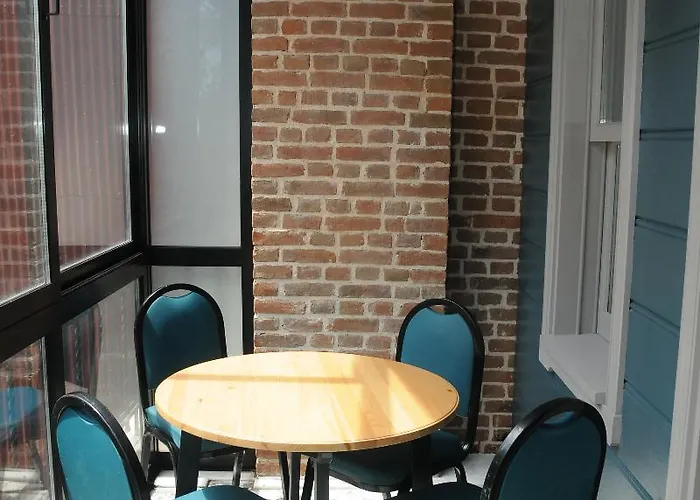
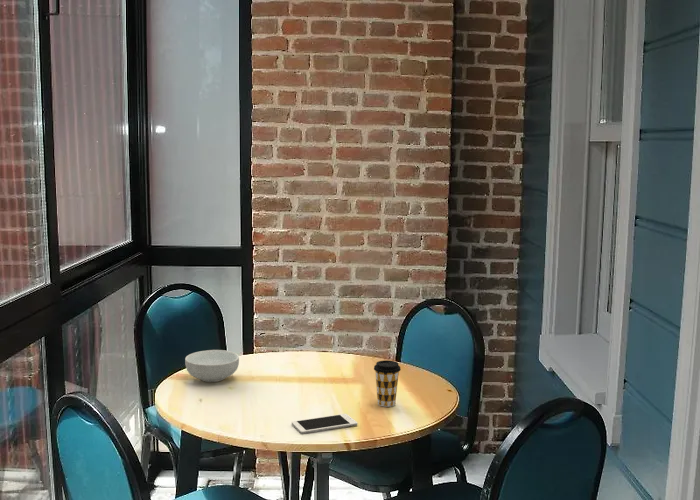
+ cereal bowl [184,349,240,383]
+ coffee cup [373,359,402,408]
+ cell phone [291,413,358,434]
